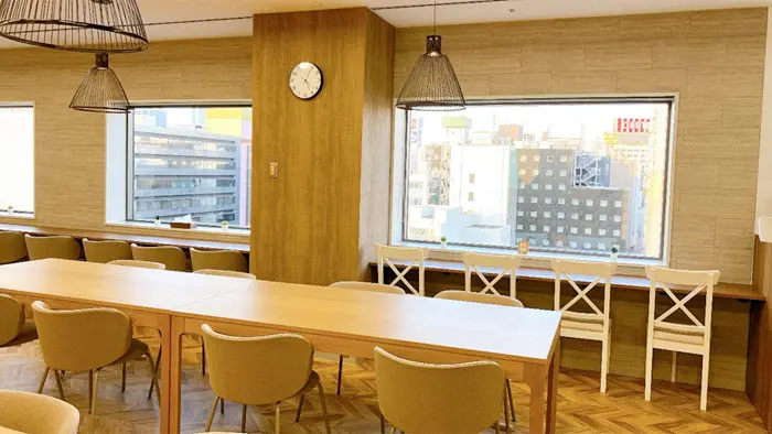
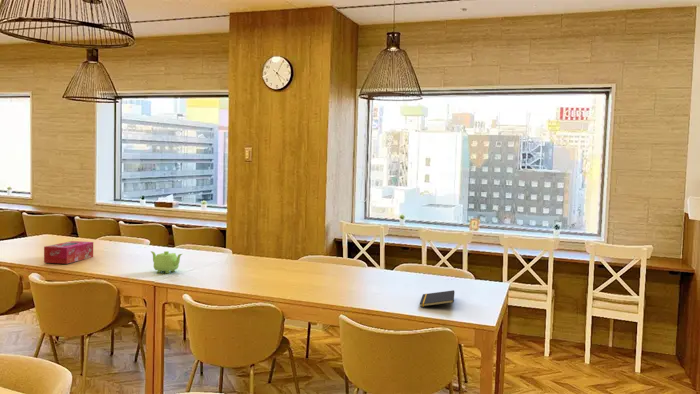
+ tissue box [43,240,94,265]
+ notepad [419,289,456,307]
+ teapot [150,250,183,274]
